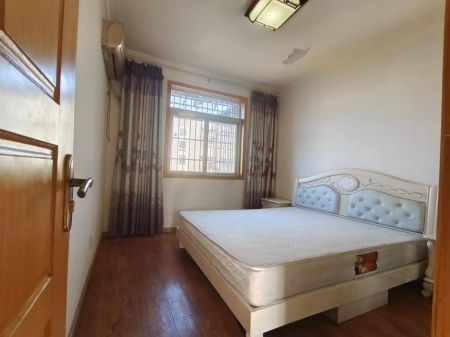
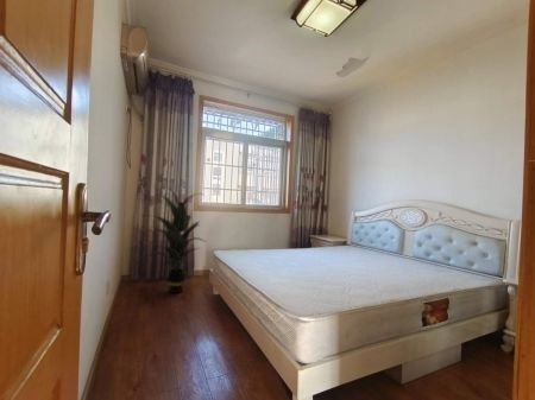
+ indoor plant [141,185,207,294]
